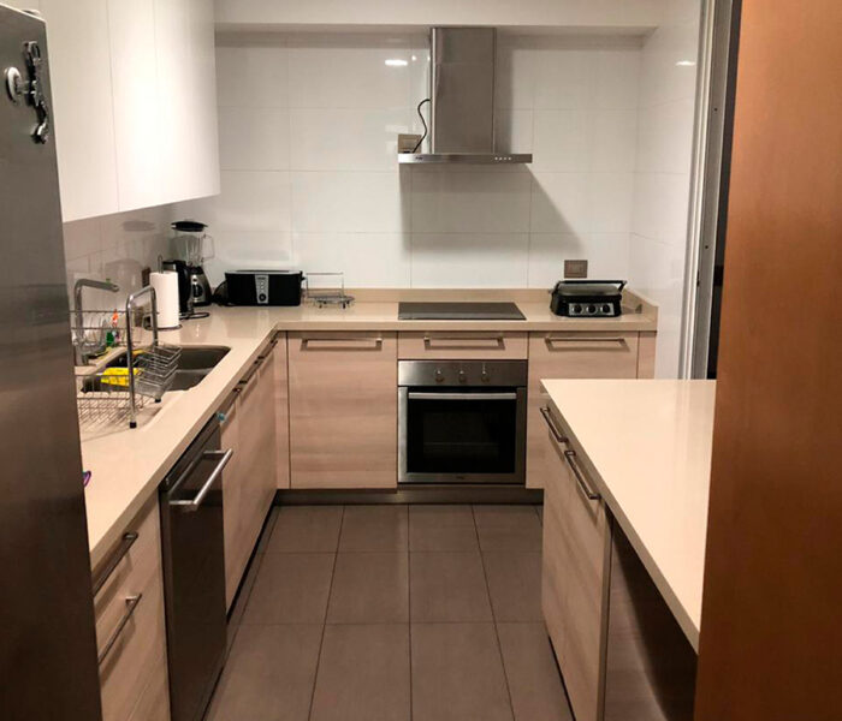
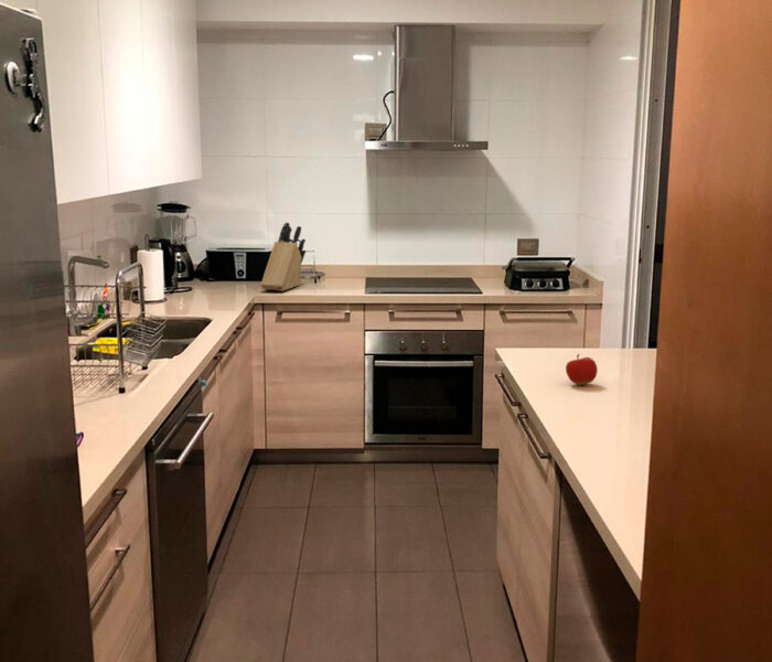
+ fruit [565,353,599,386]
+ knife block [259,221,307,292]
